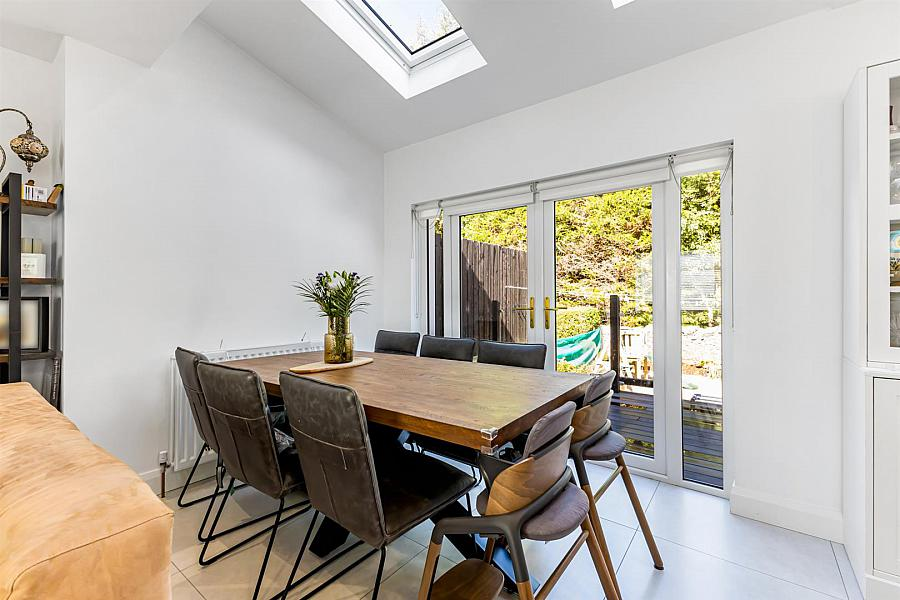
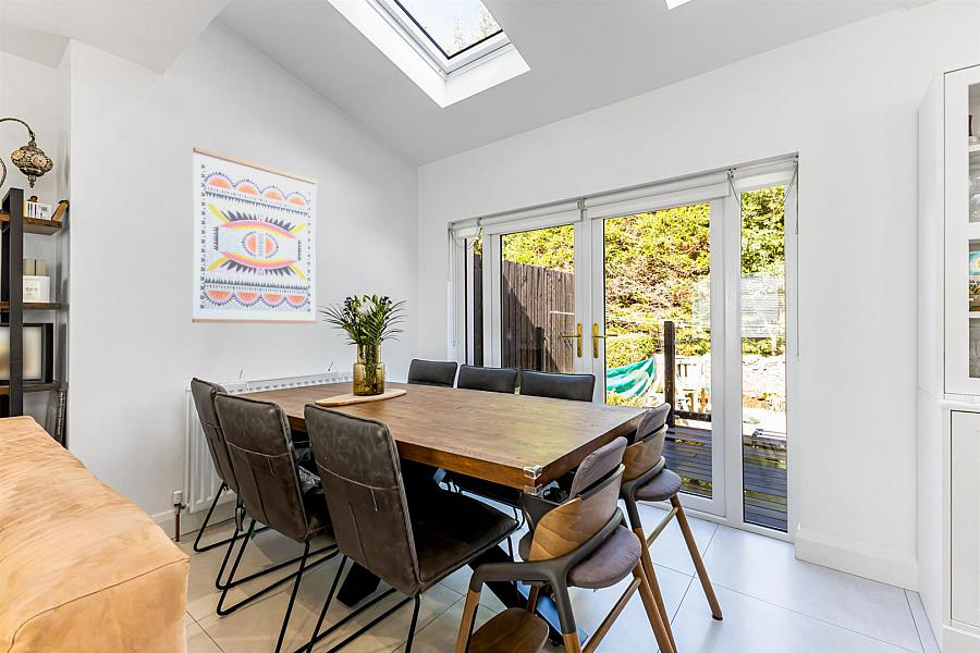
+ wall art [192,146,318,324]
